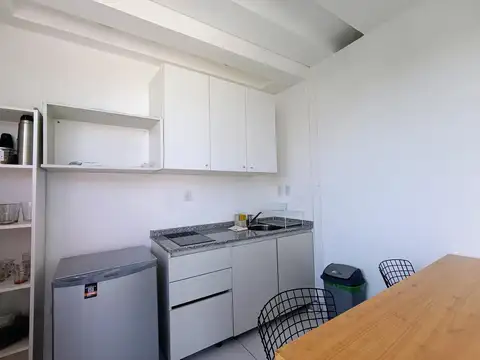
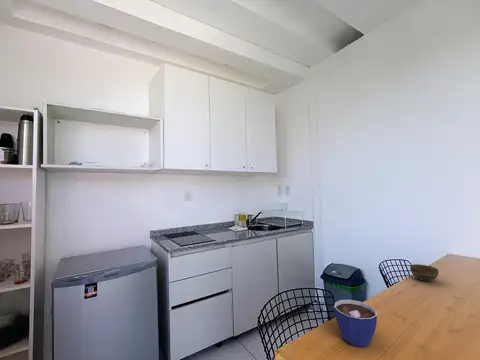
+ cup [333,299,378,348]
+ cup [409,263,439,282]
